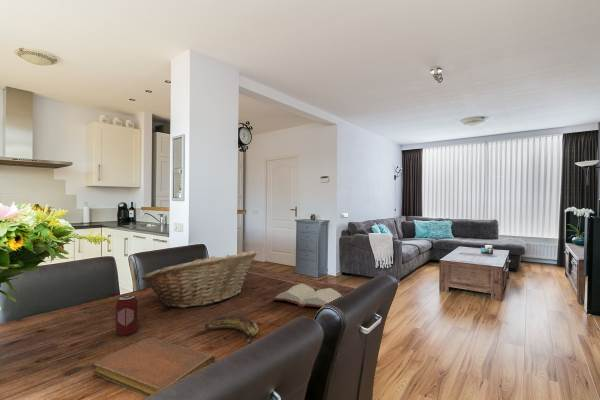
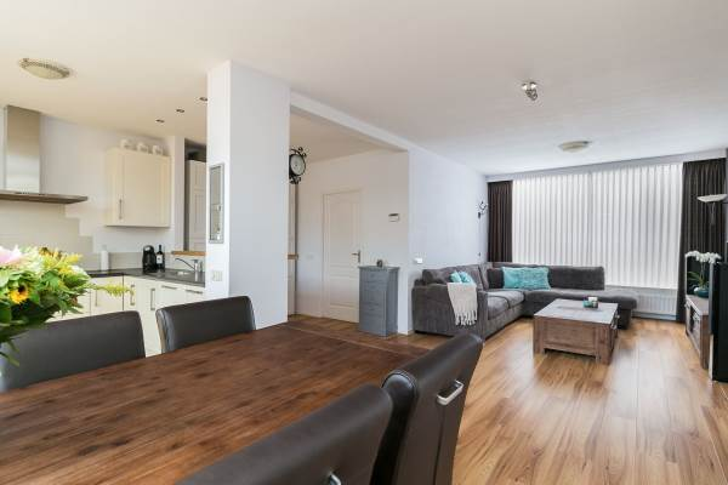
- banana [204,315,259,343]
- beverage can [115,294,138,337]
- fruit basket [141,249,258,309]
- hardback book [271,283,343,308]
- notebook [92,337,216,397]
